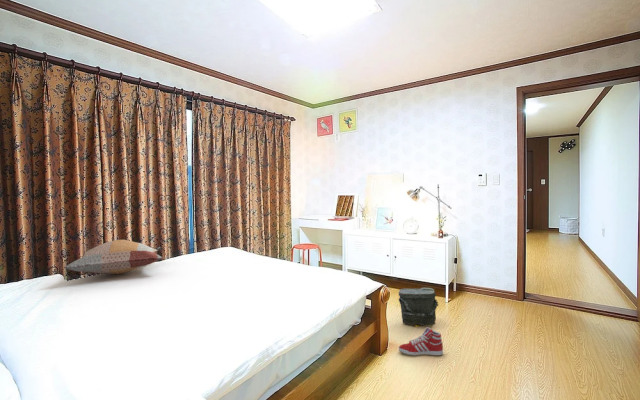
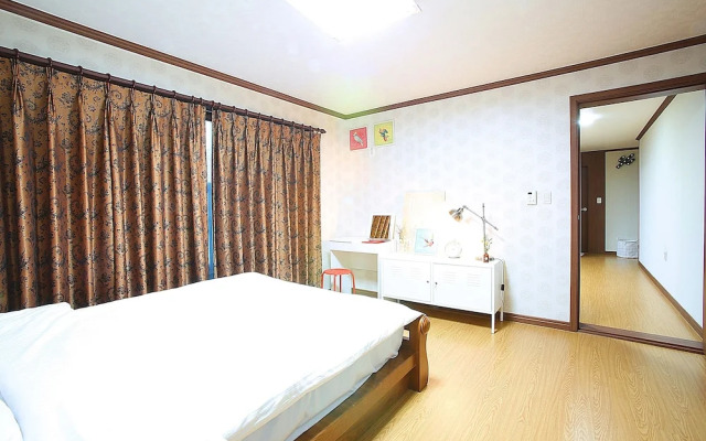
- sneaker [398,326,444,357]
- bag [398,287,439,328]
- decorative pillow [63,239,164,275]
